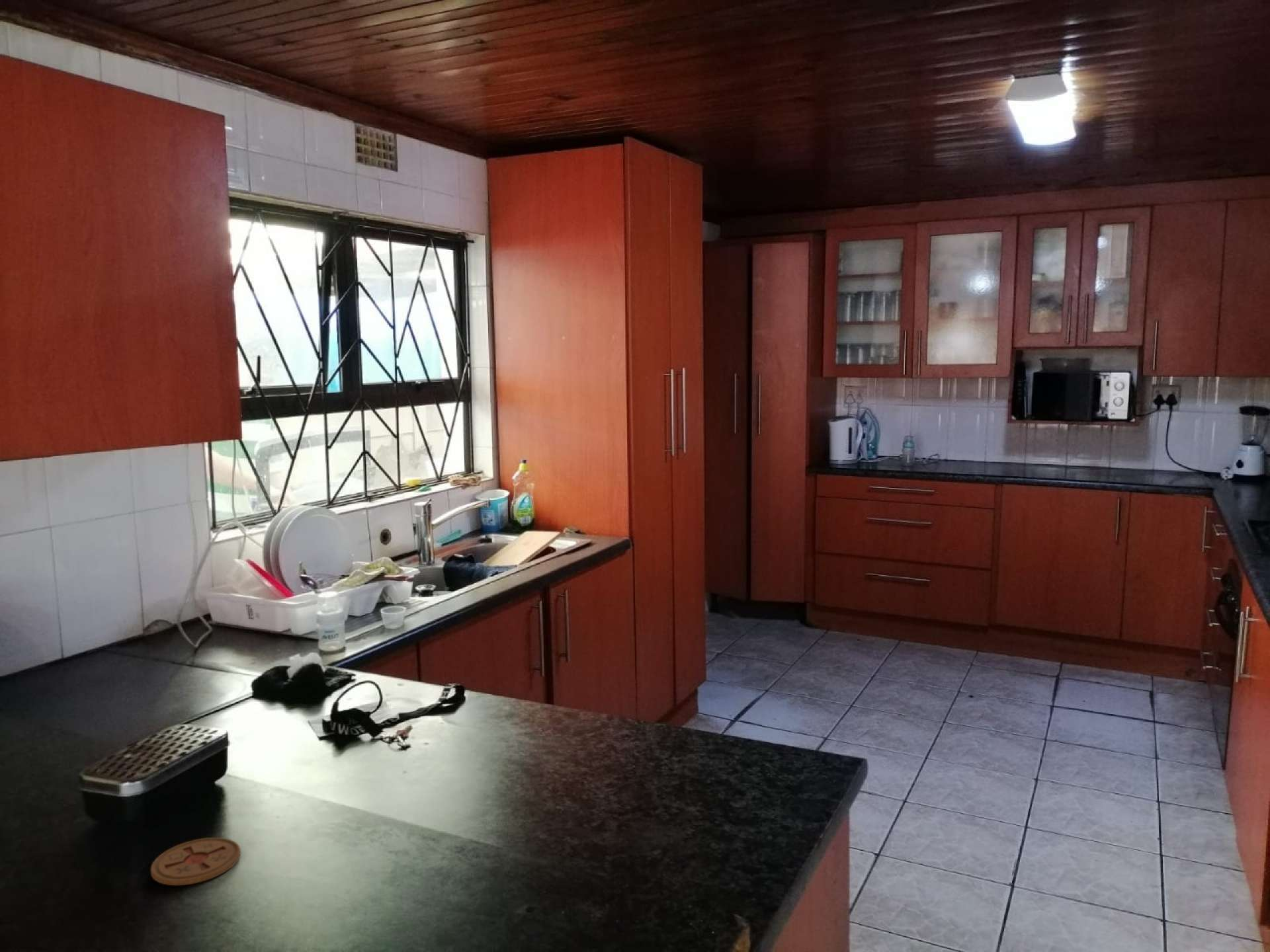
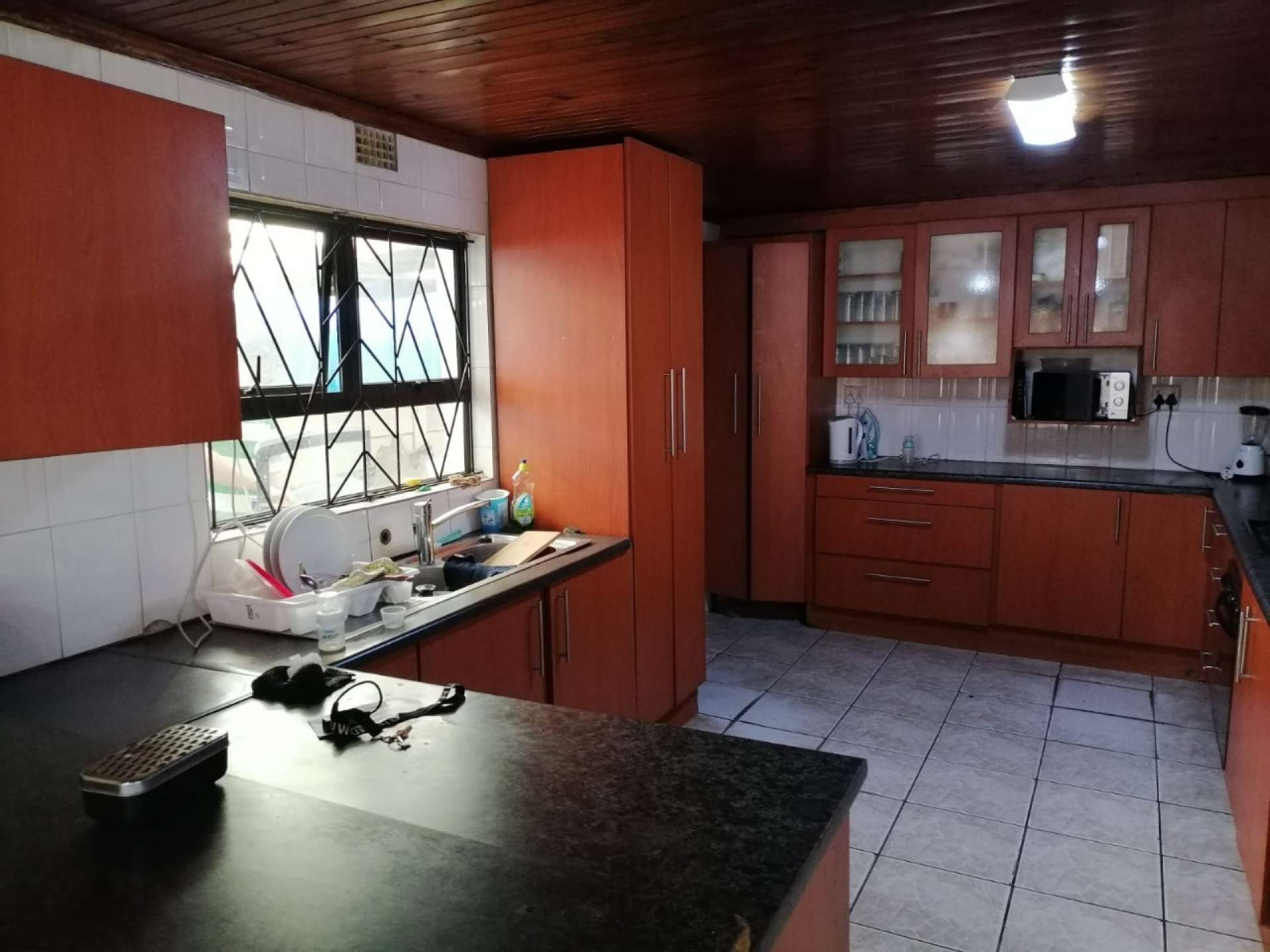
- coaster [150,837,241,886]
